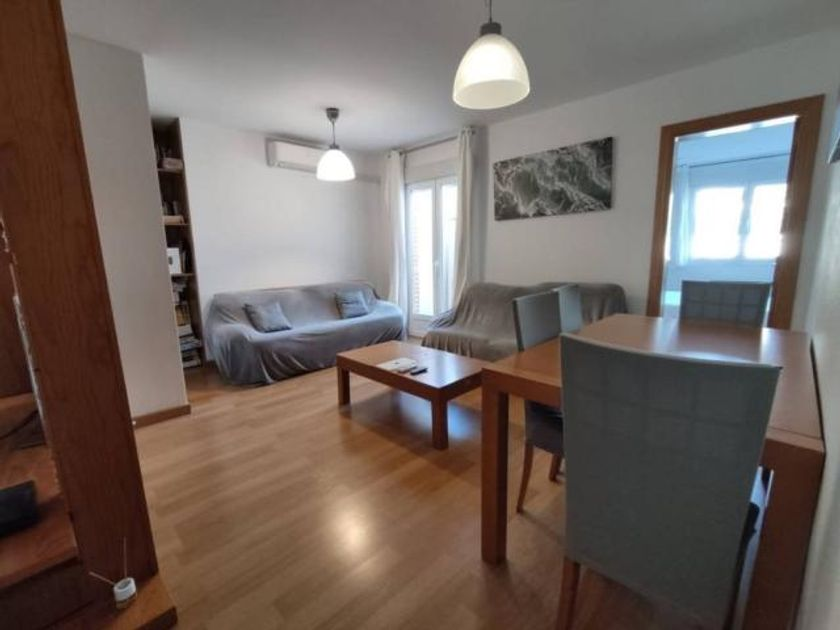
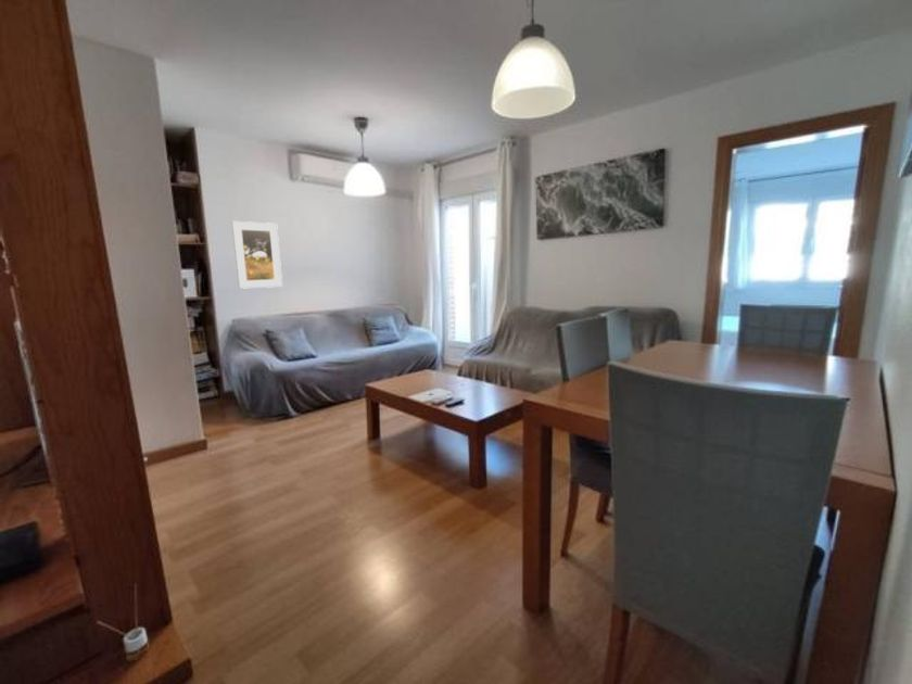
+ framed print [231,220,283,290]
